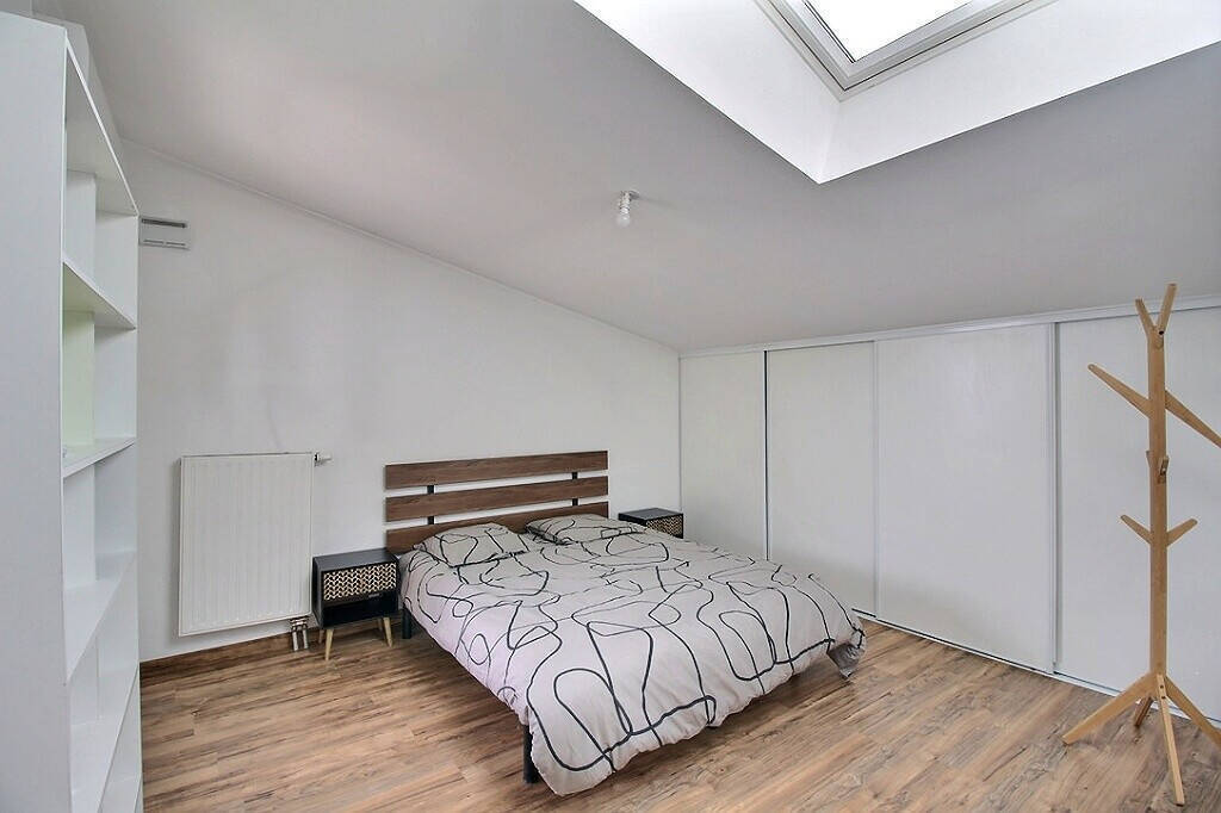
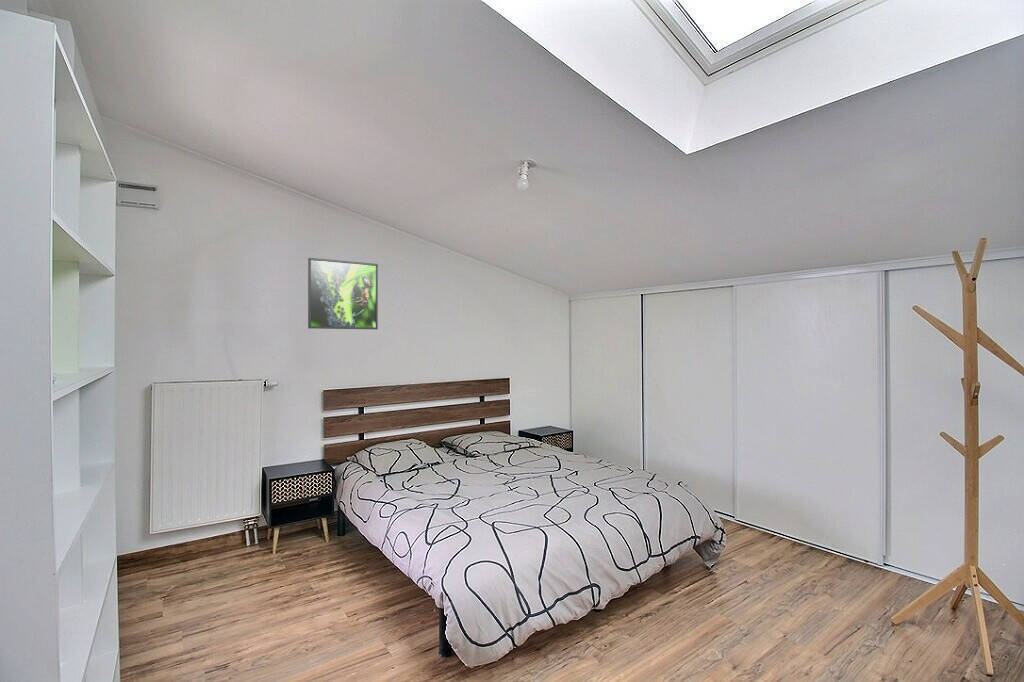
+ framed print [307,257,379,330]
